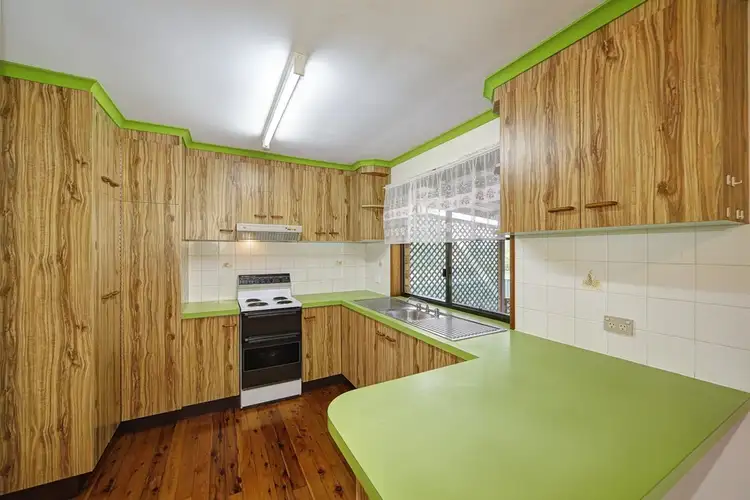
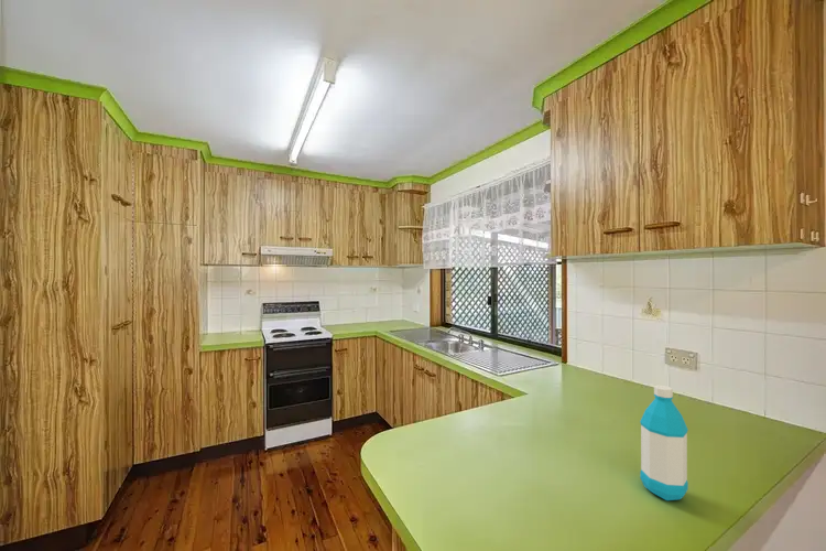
+ water bottle [639,385,689,501]
